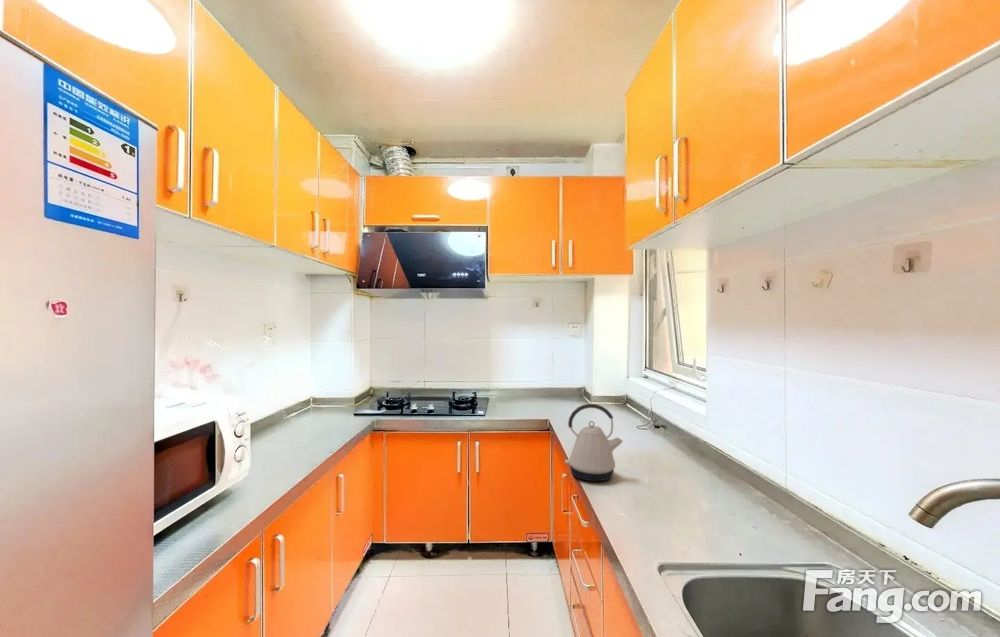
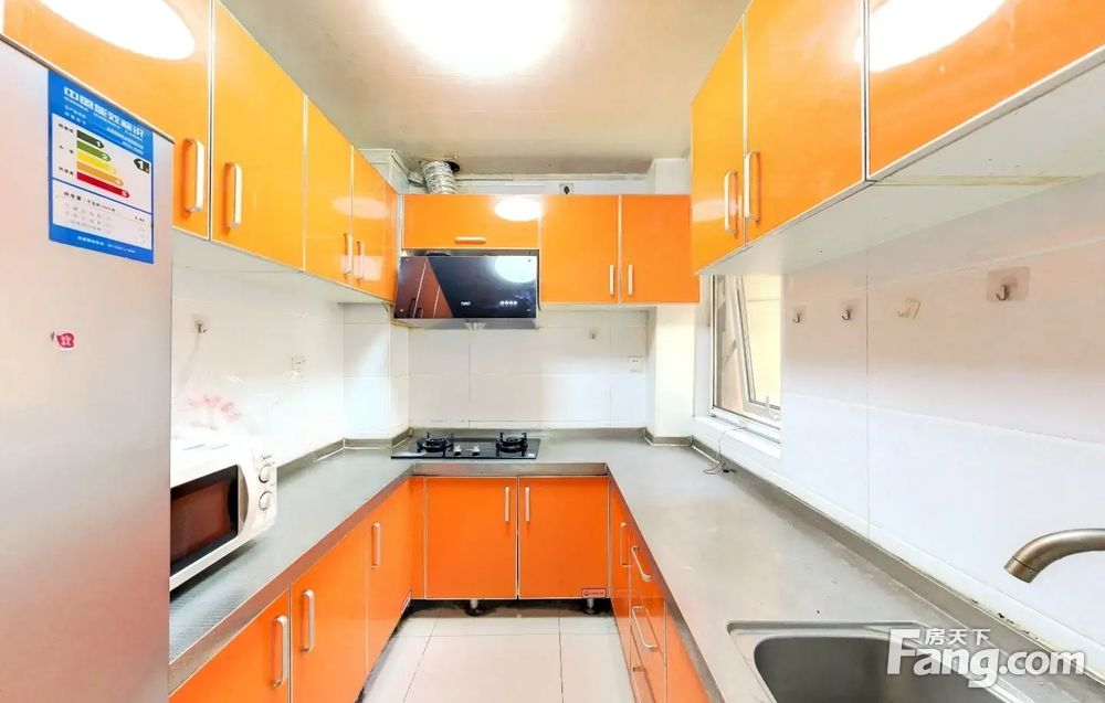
- kettle [564,403,624,483]
